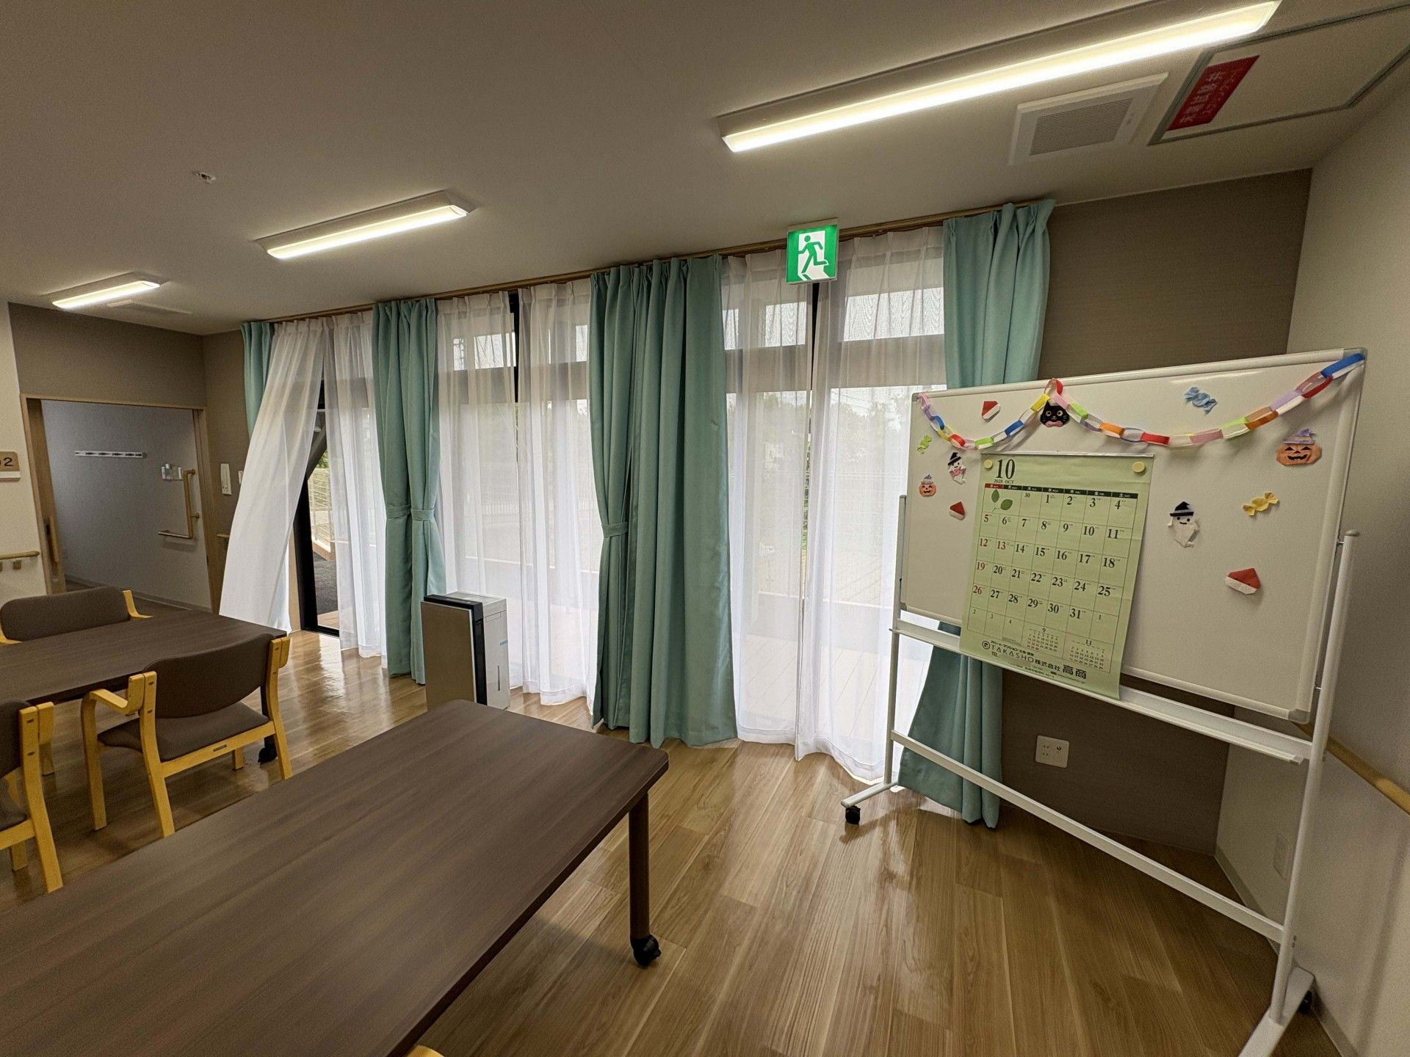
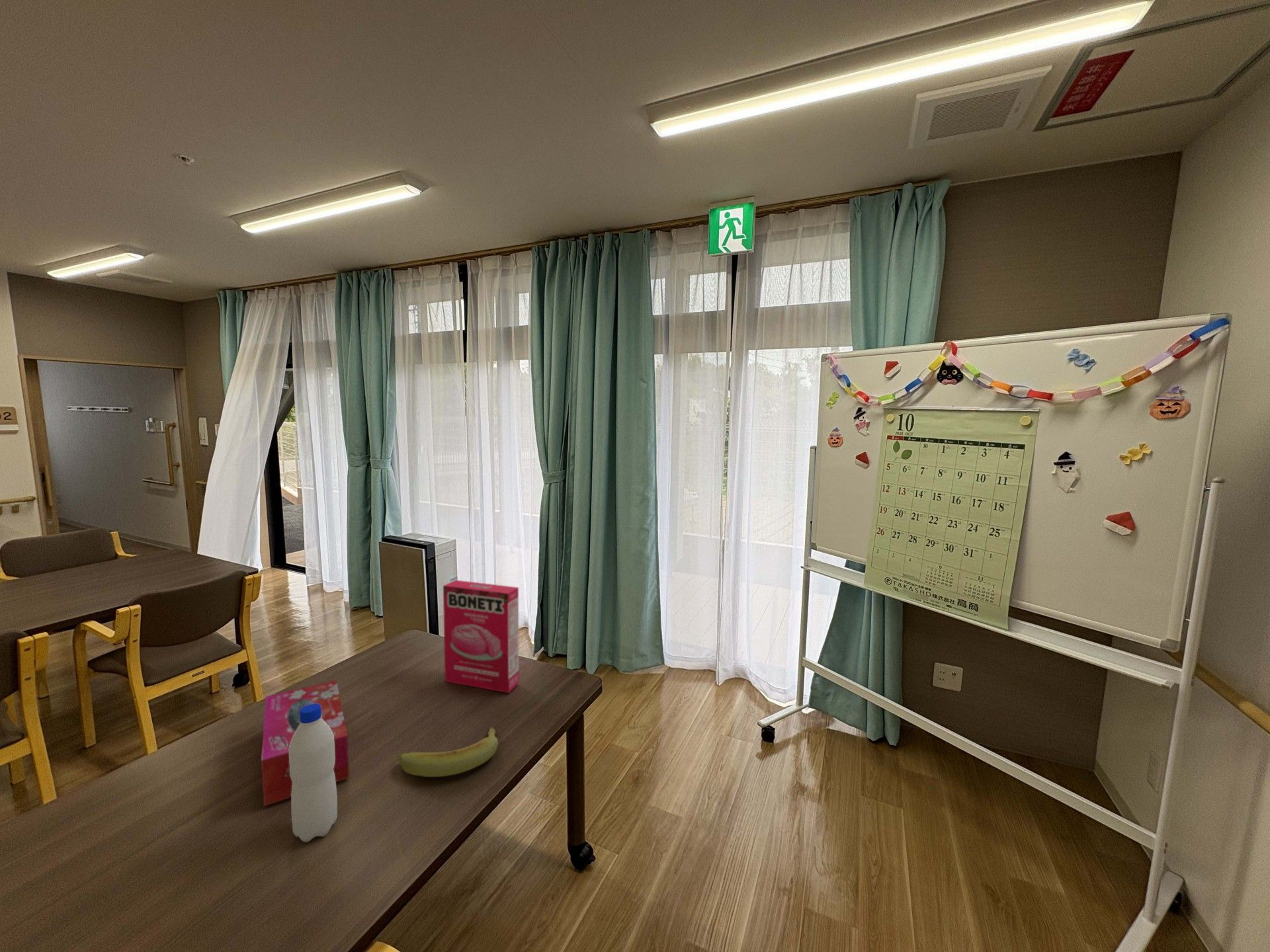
+ cereal box [443,579,520,694]
+ banana [399,726,499,777]
+ tissue box [261,680,350,807]
+ water bottle [288,703,338,843]
